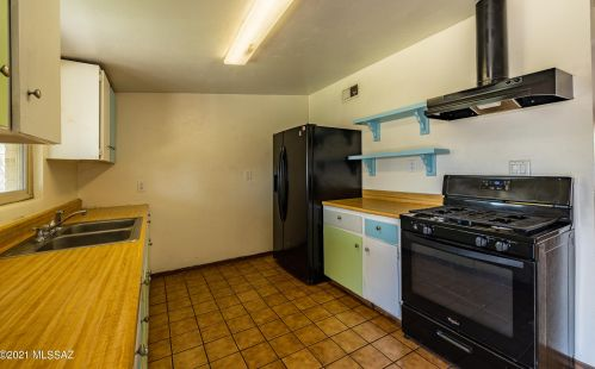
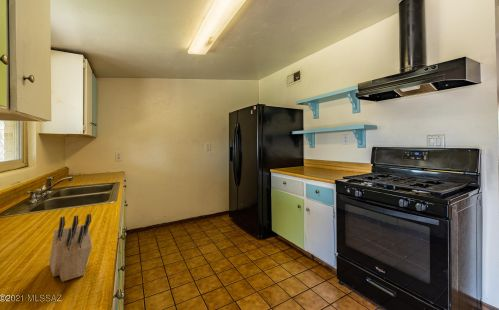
+ knife block [48,213,93,283]
